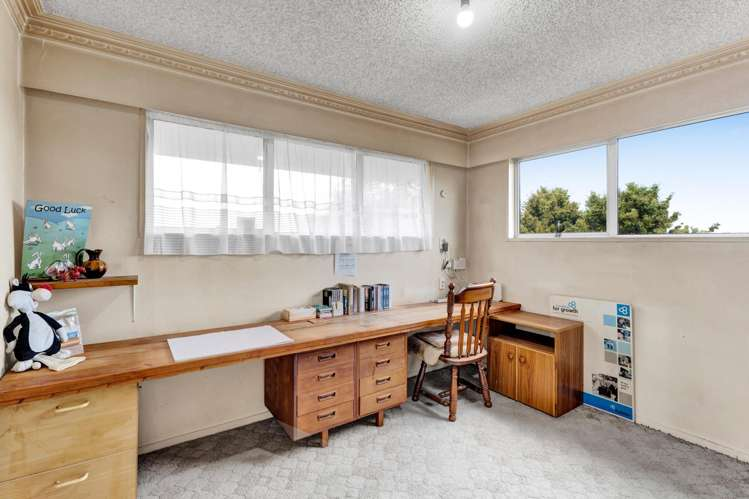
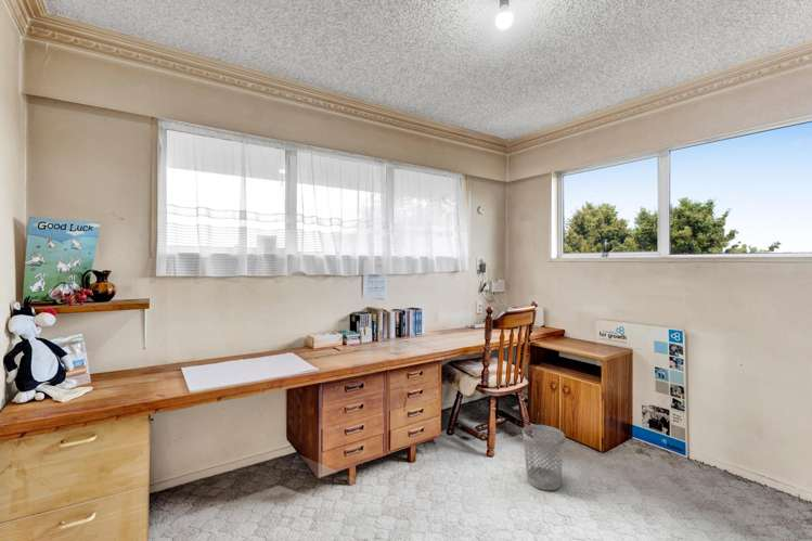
+ wastebasket [521,424,566,491]
